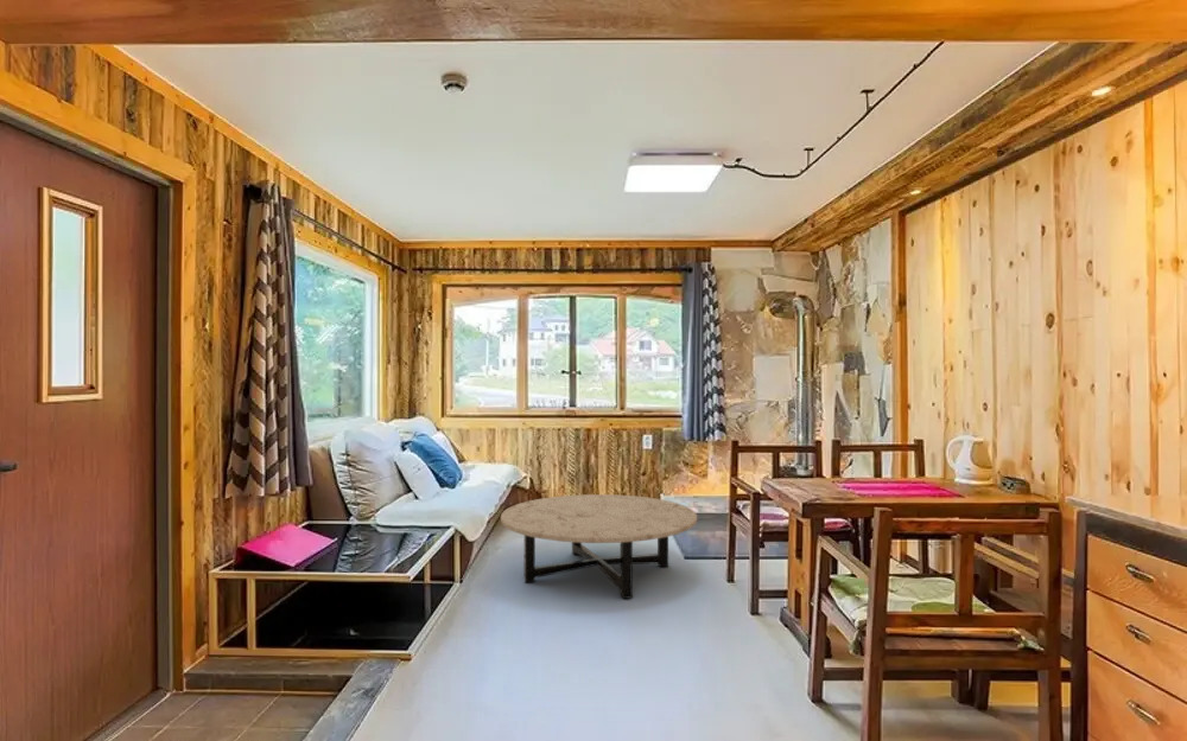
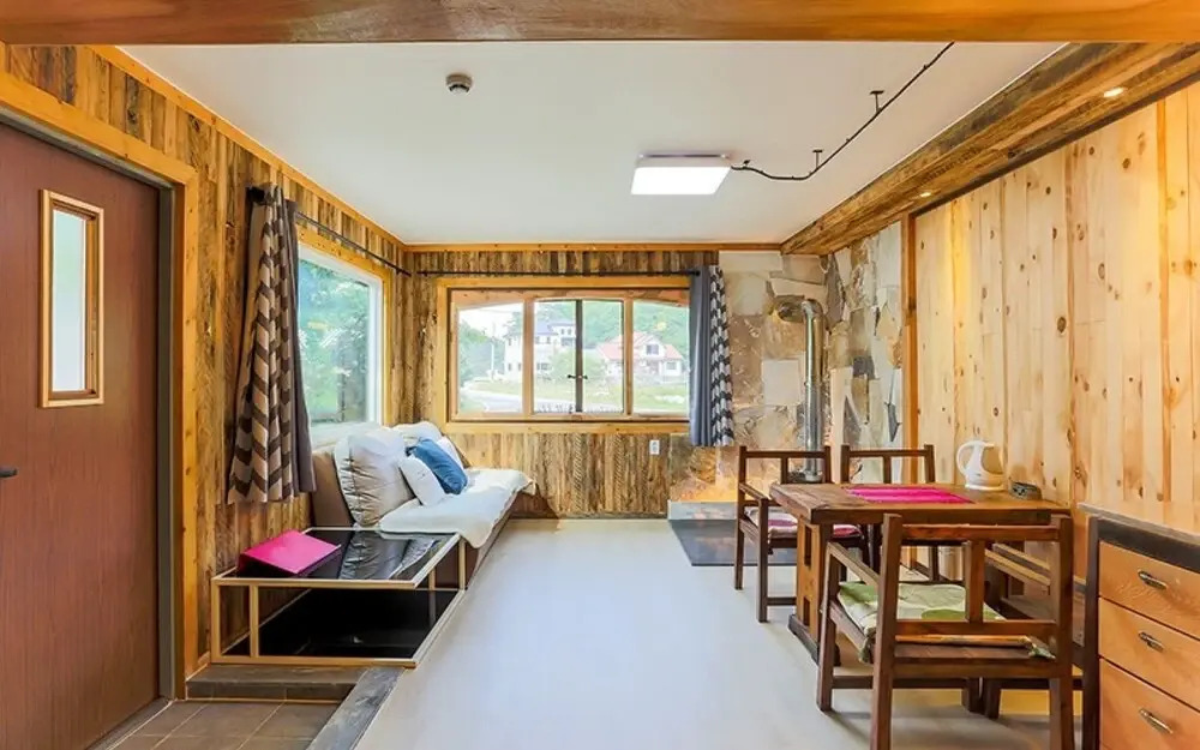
- coffee table [500,493,698,600]
